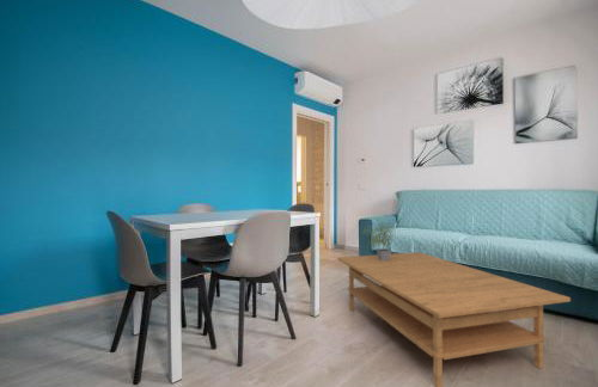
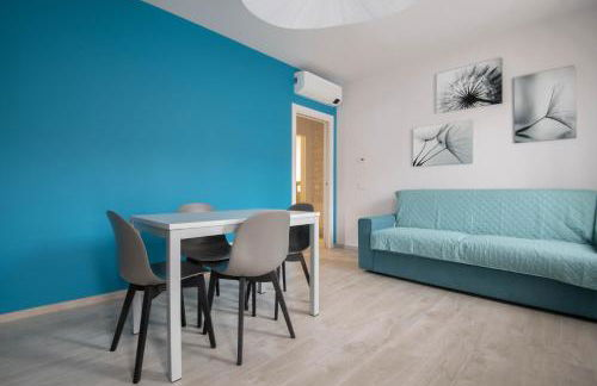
- coffee table [336,251,572,387]
- potted plant [361,215,398,260]
